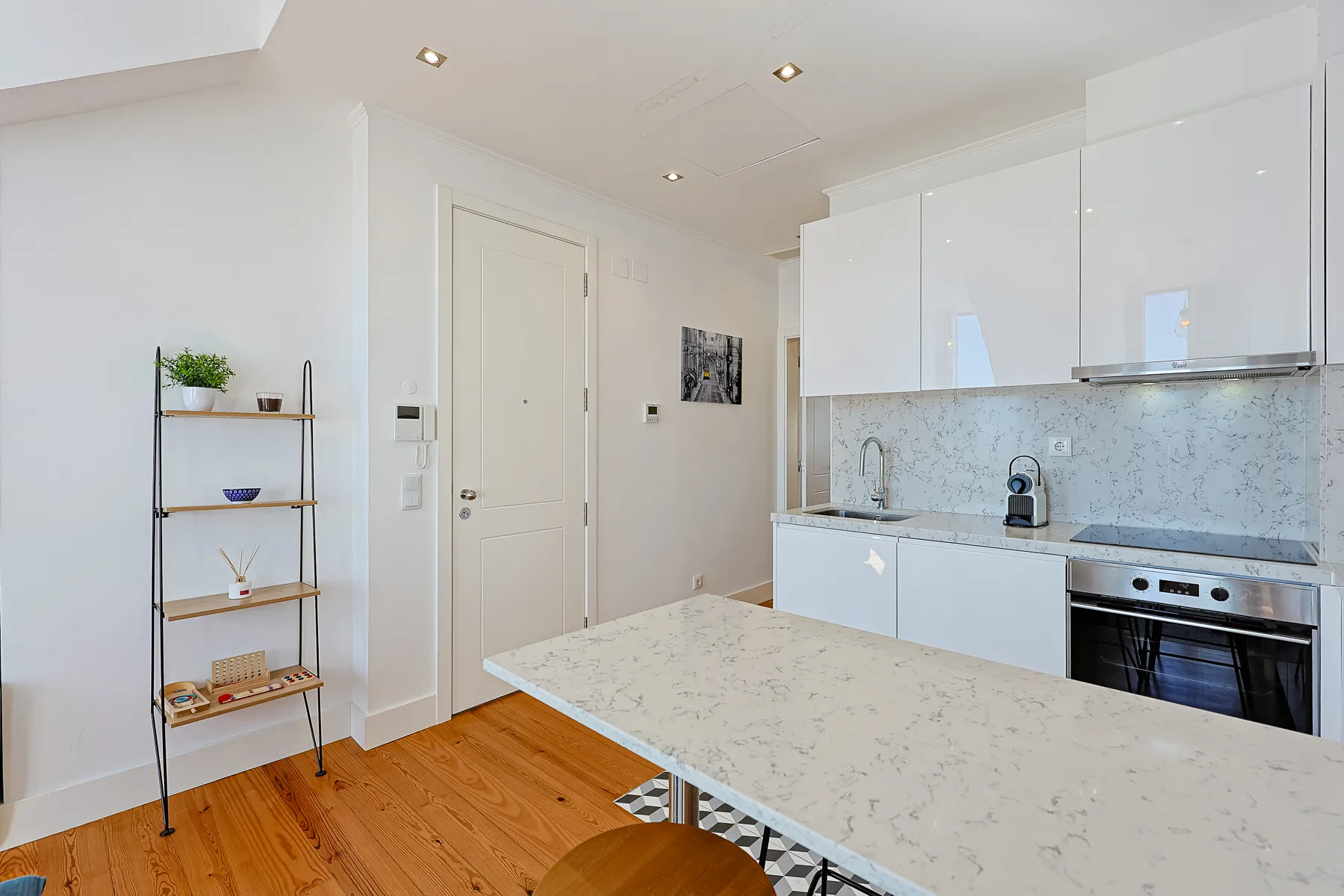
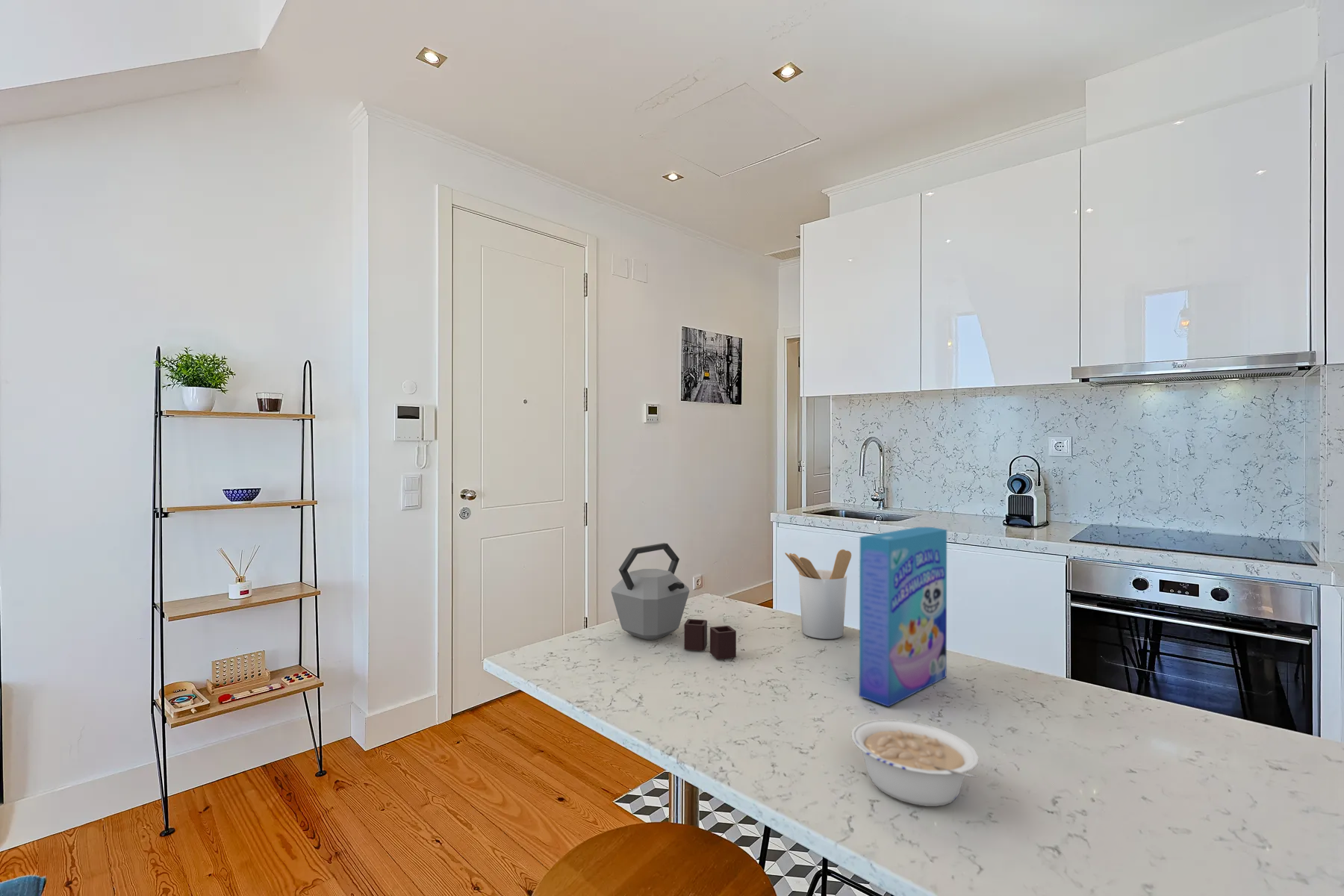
+ kettle [610,542,737,660]
+ legume [850,718,980,807]
+ cereal box [859,526,948,707]
+ utensil holder [784,549,852,640]
